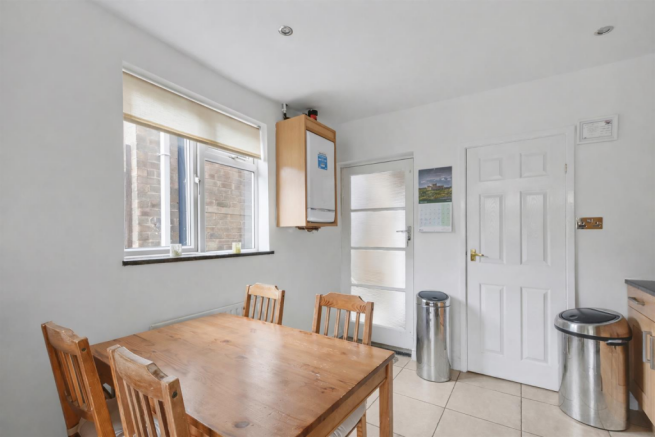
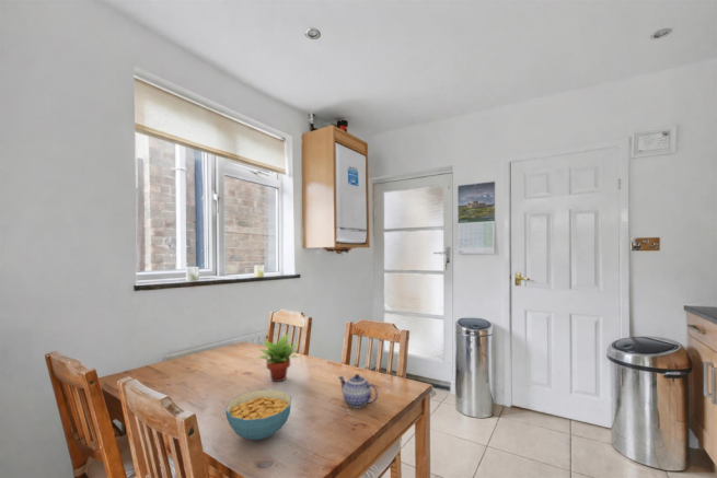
+ teapot [337,373,379,409]
+ cereal bowl [224,388,292,441]
+ succulent plant [257,331,300,383]
